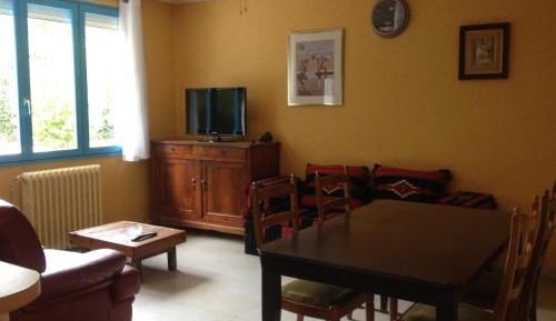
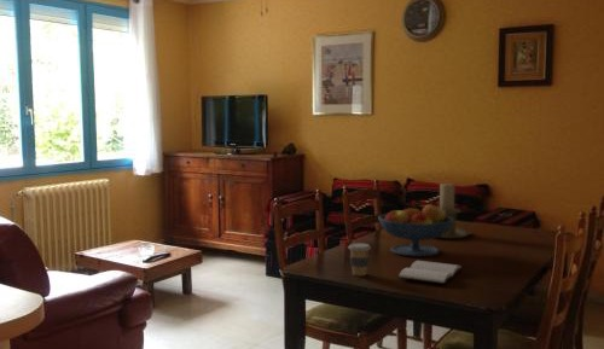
+ coffee cup [347,242,372,277]
+ fruit bowl [377,203,454,257]
+ book [396,260,464,285]
+ candle holder [437,182,472,240]
